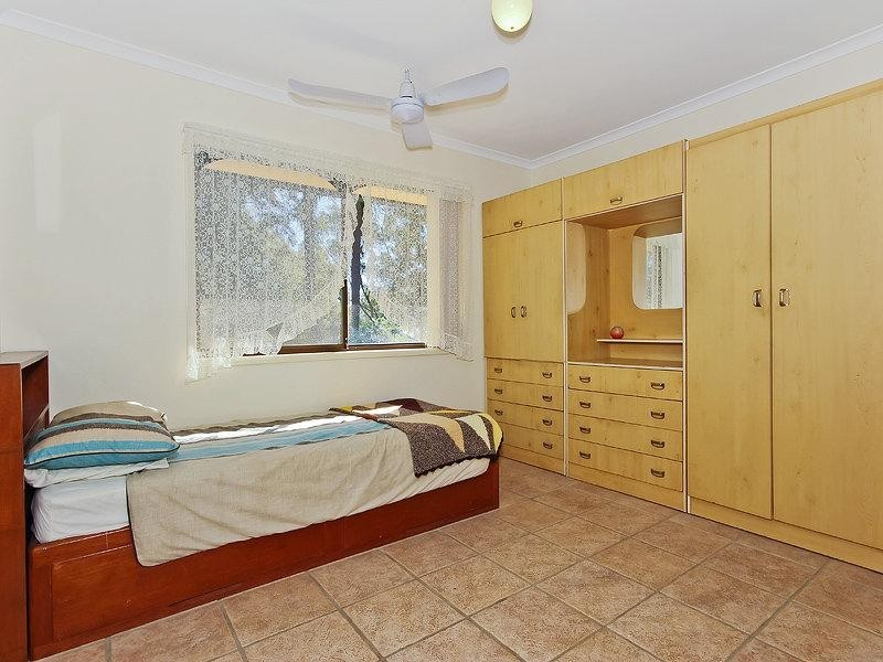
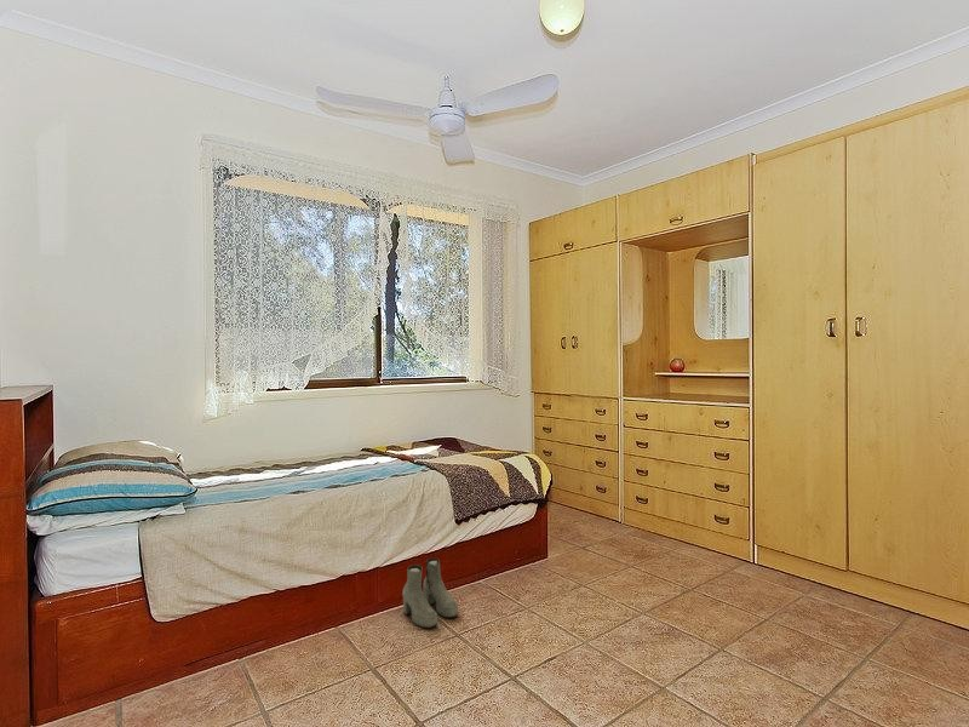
+ boots [401,557,459,629]
